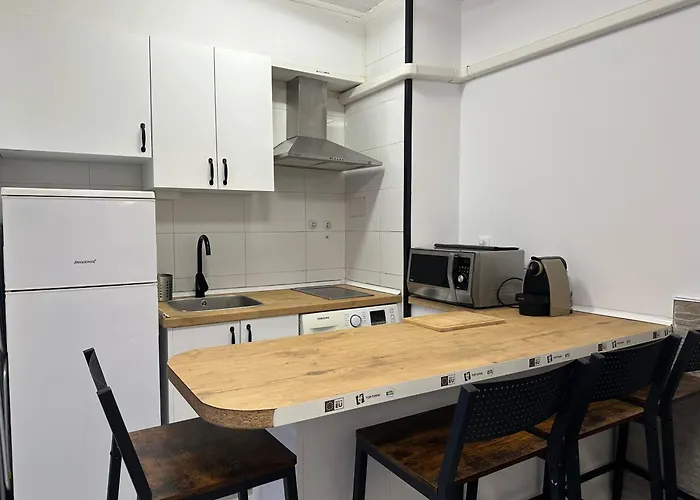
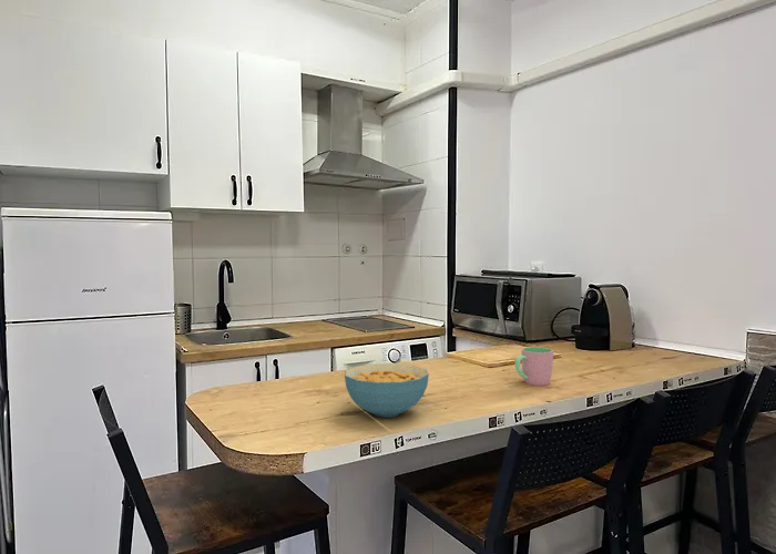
+ cereal bowl [344,362,430,418]
+ cup [514,346,554,387]
